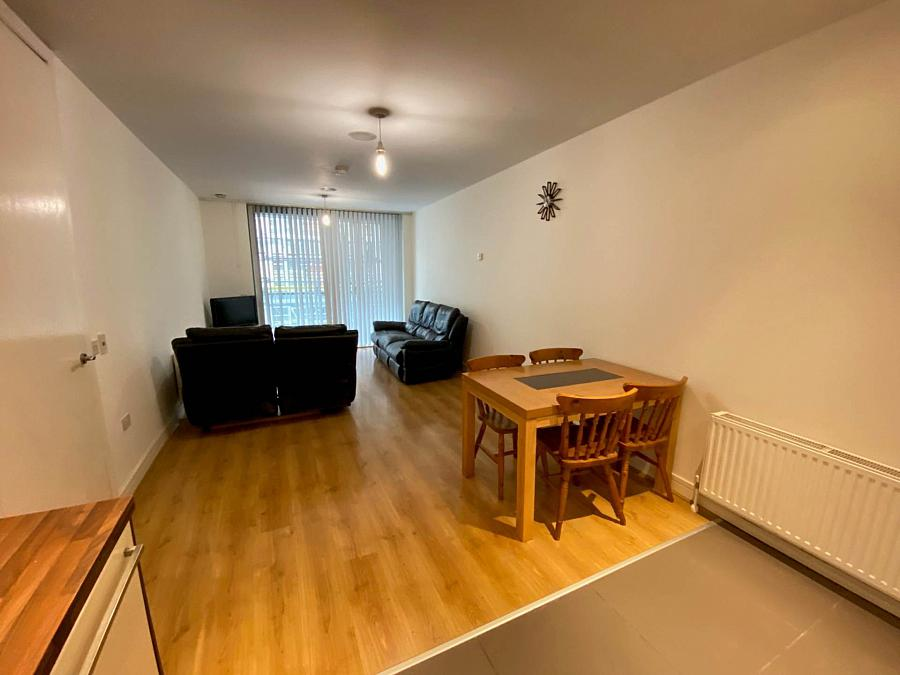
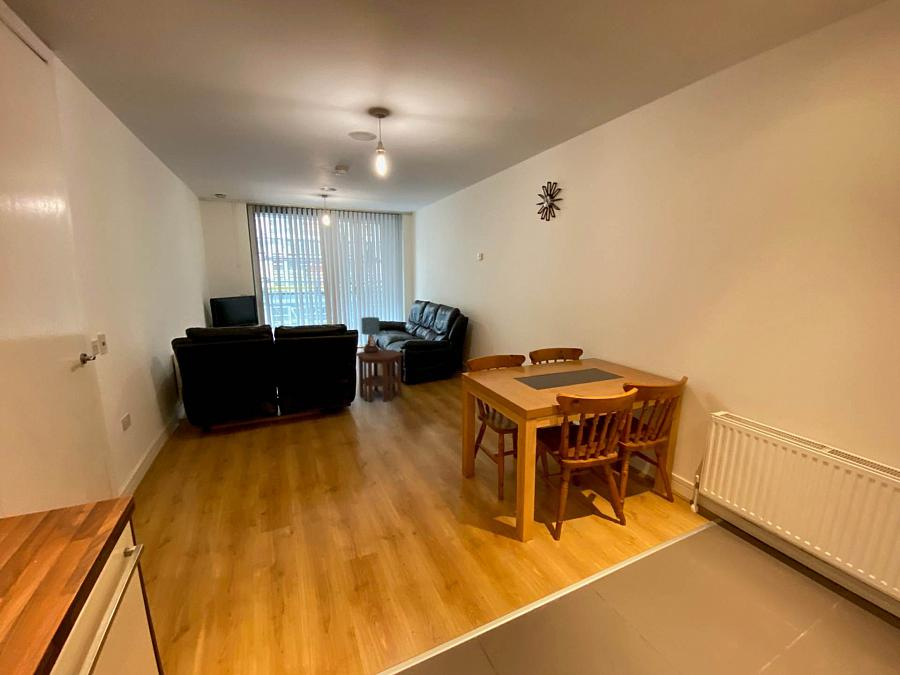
+ side table [355,349,405,403]
+ table lamp [360,316,380,353]
